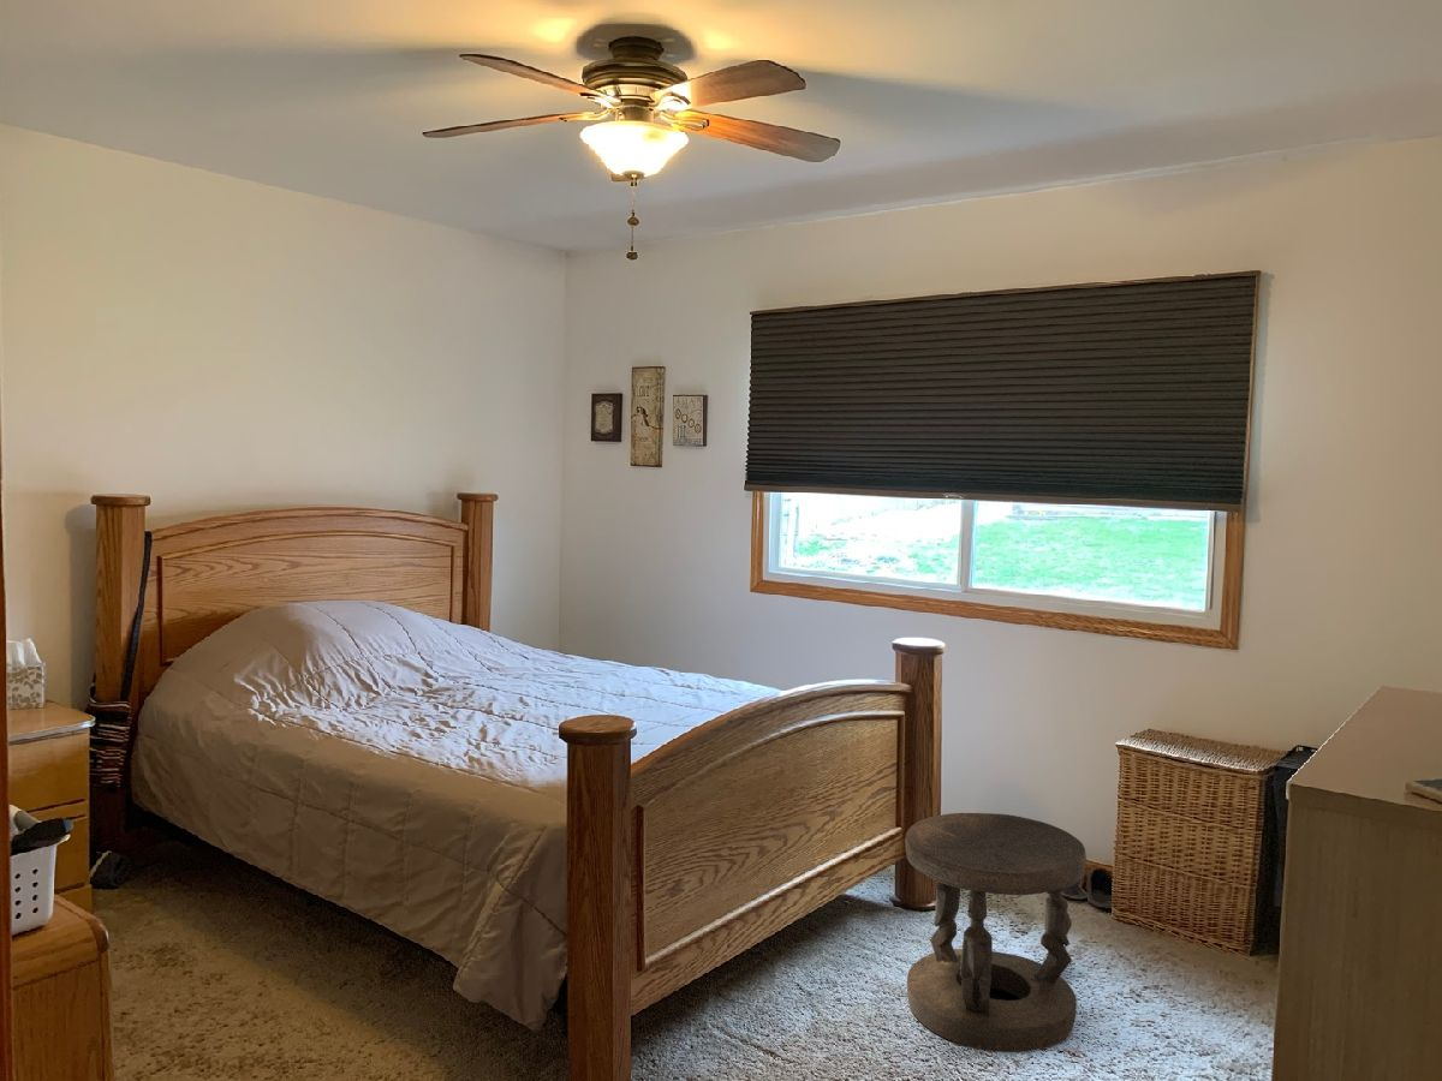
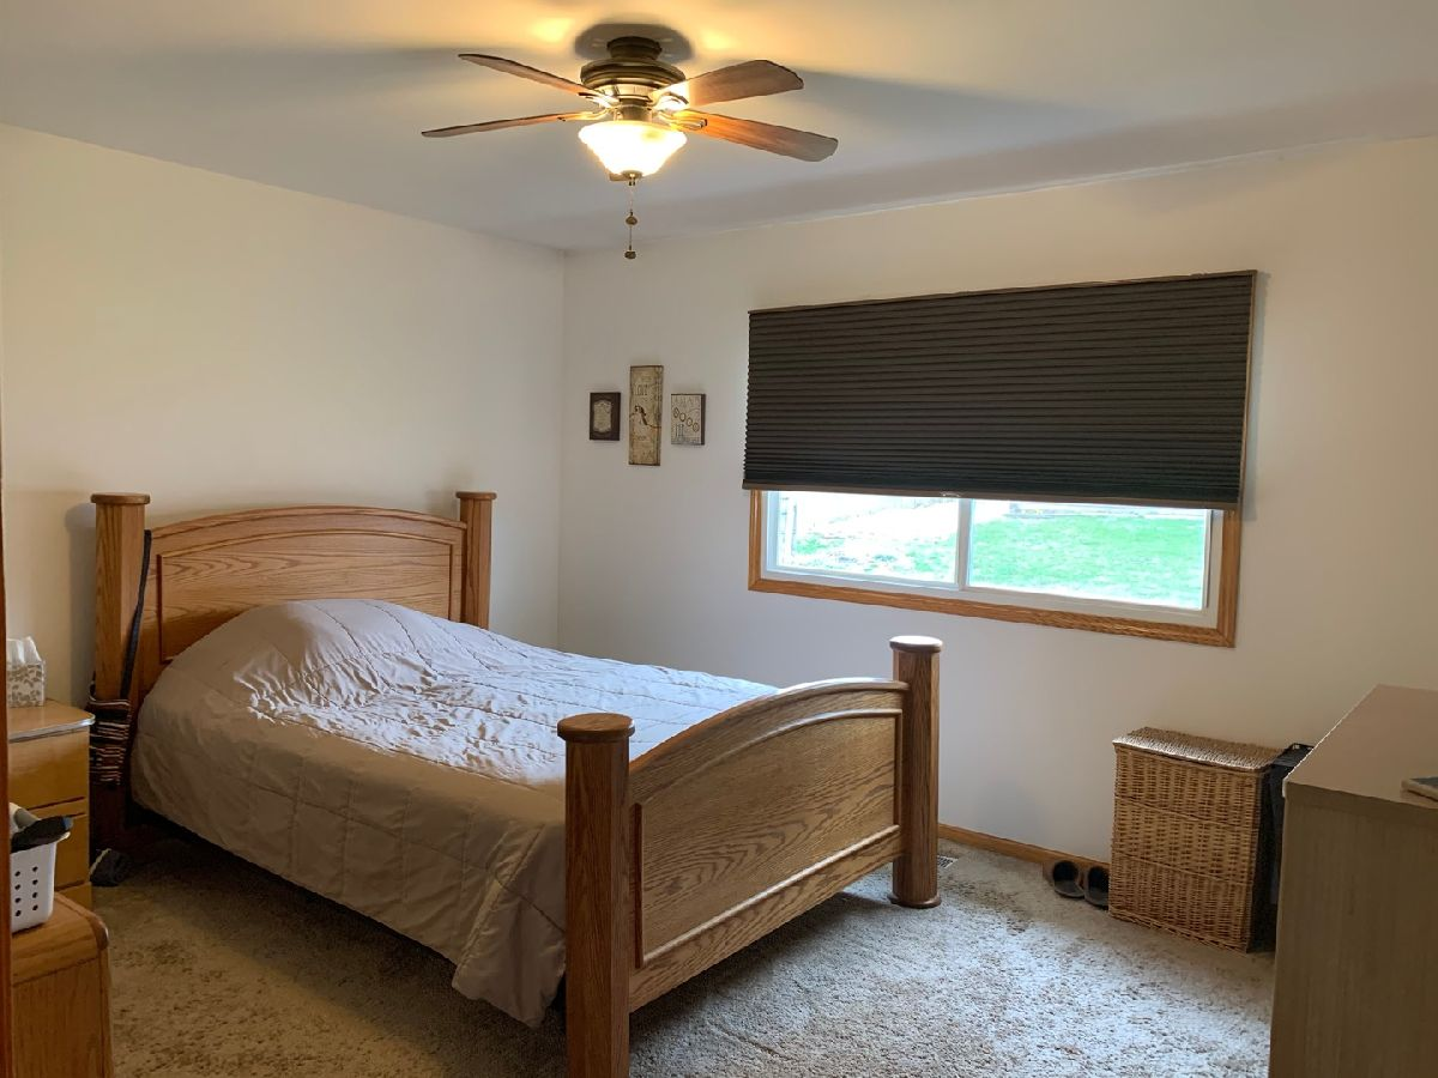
- stool [904,812,1088,1053]
